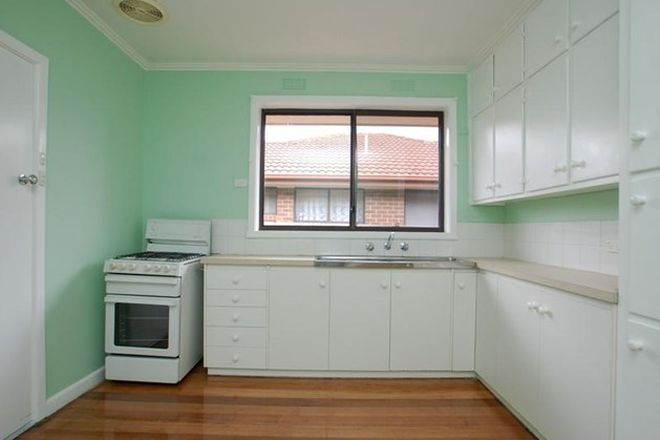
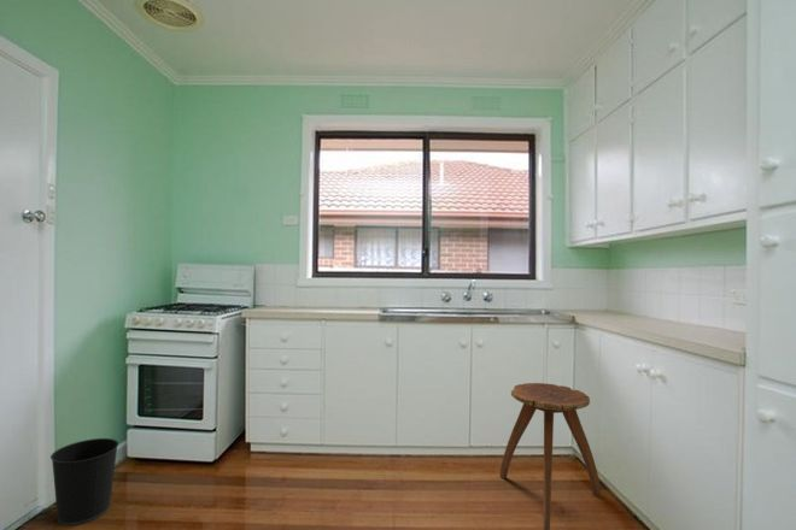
+ stool [499,382,602,530]
+ wastebasket [49,437,121,526]
